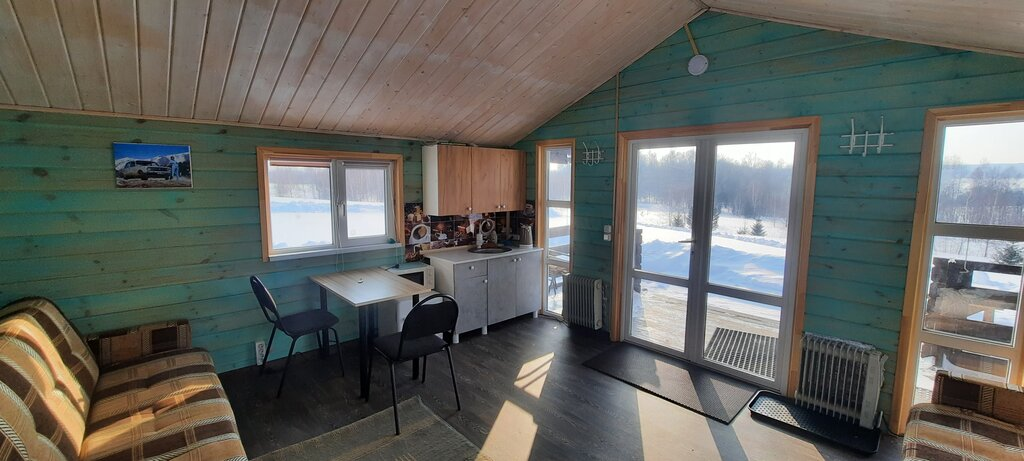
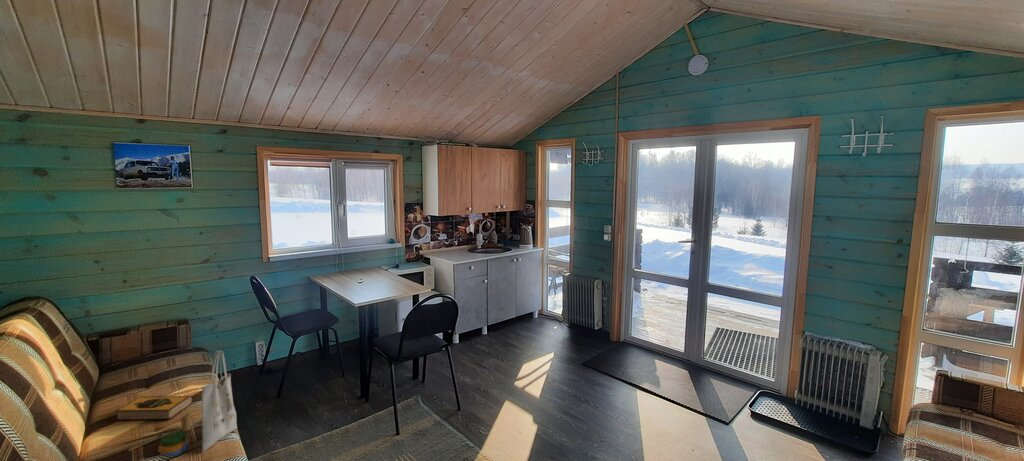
+ hardback book [115,395,194,421]
+ tote bag [127,350,238,458]
